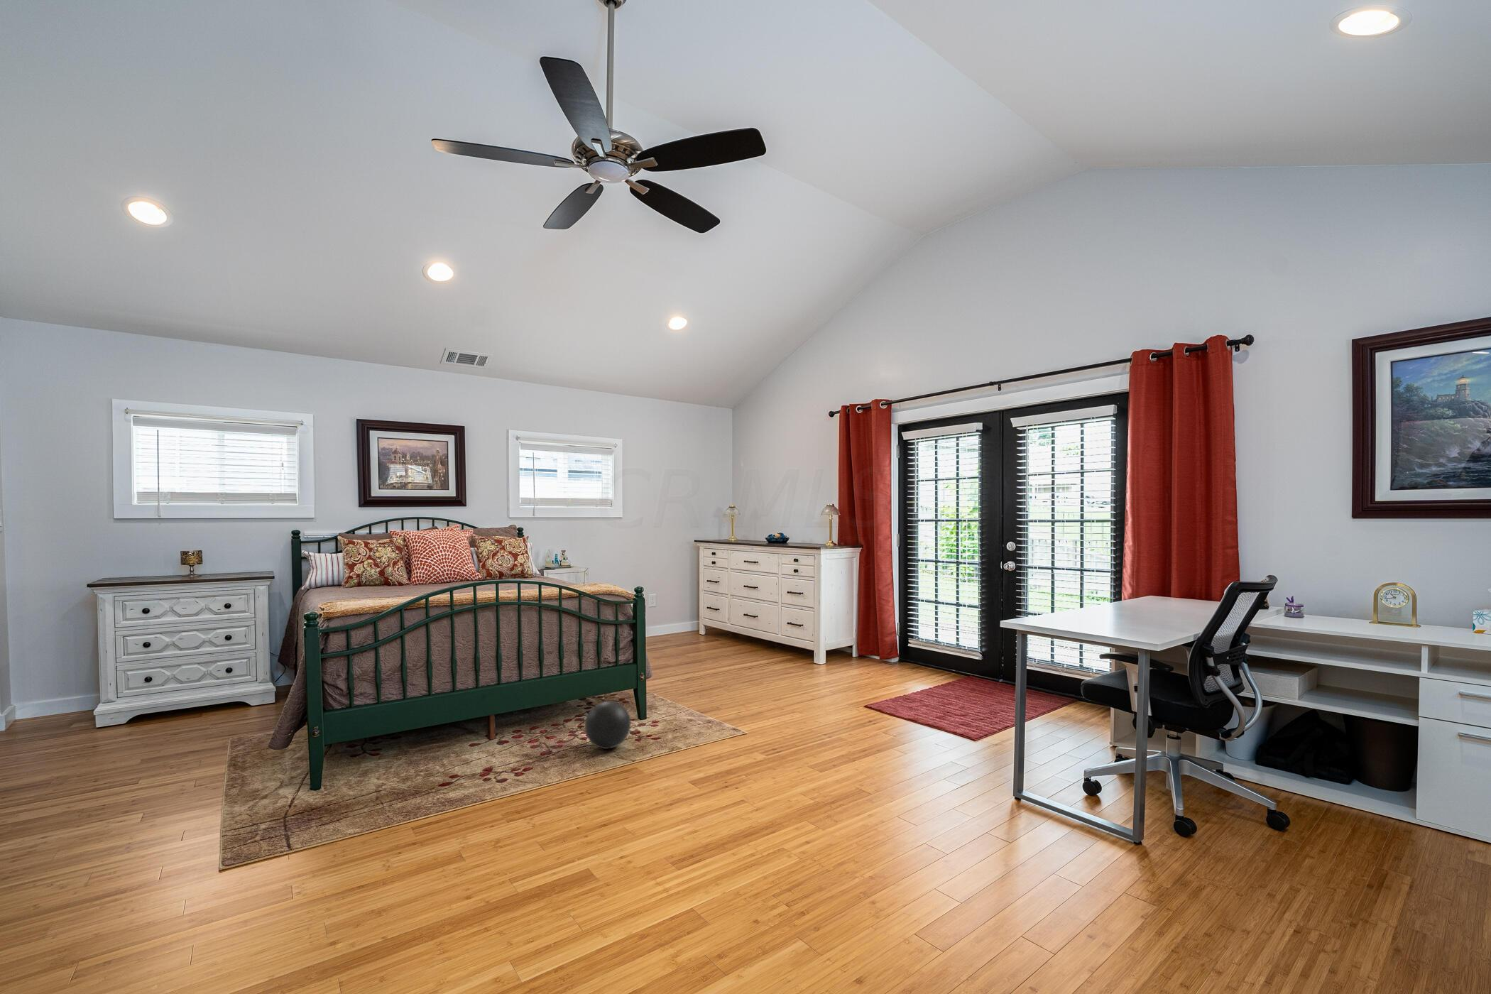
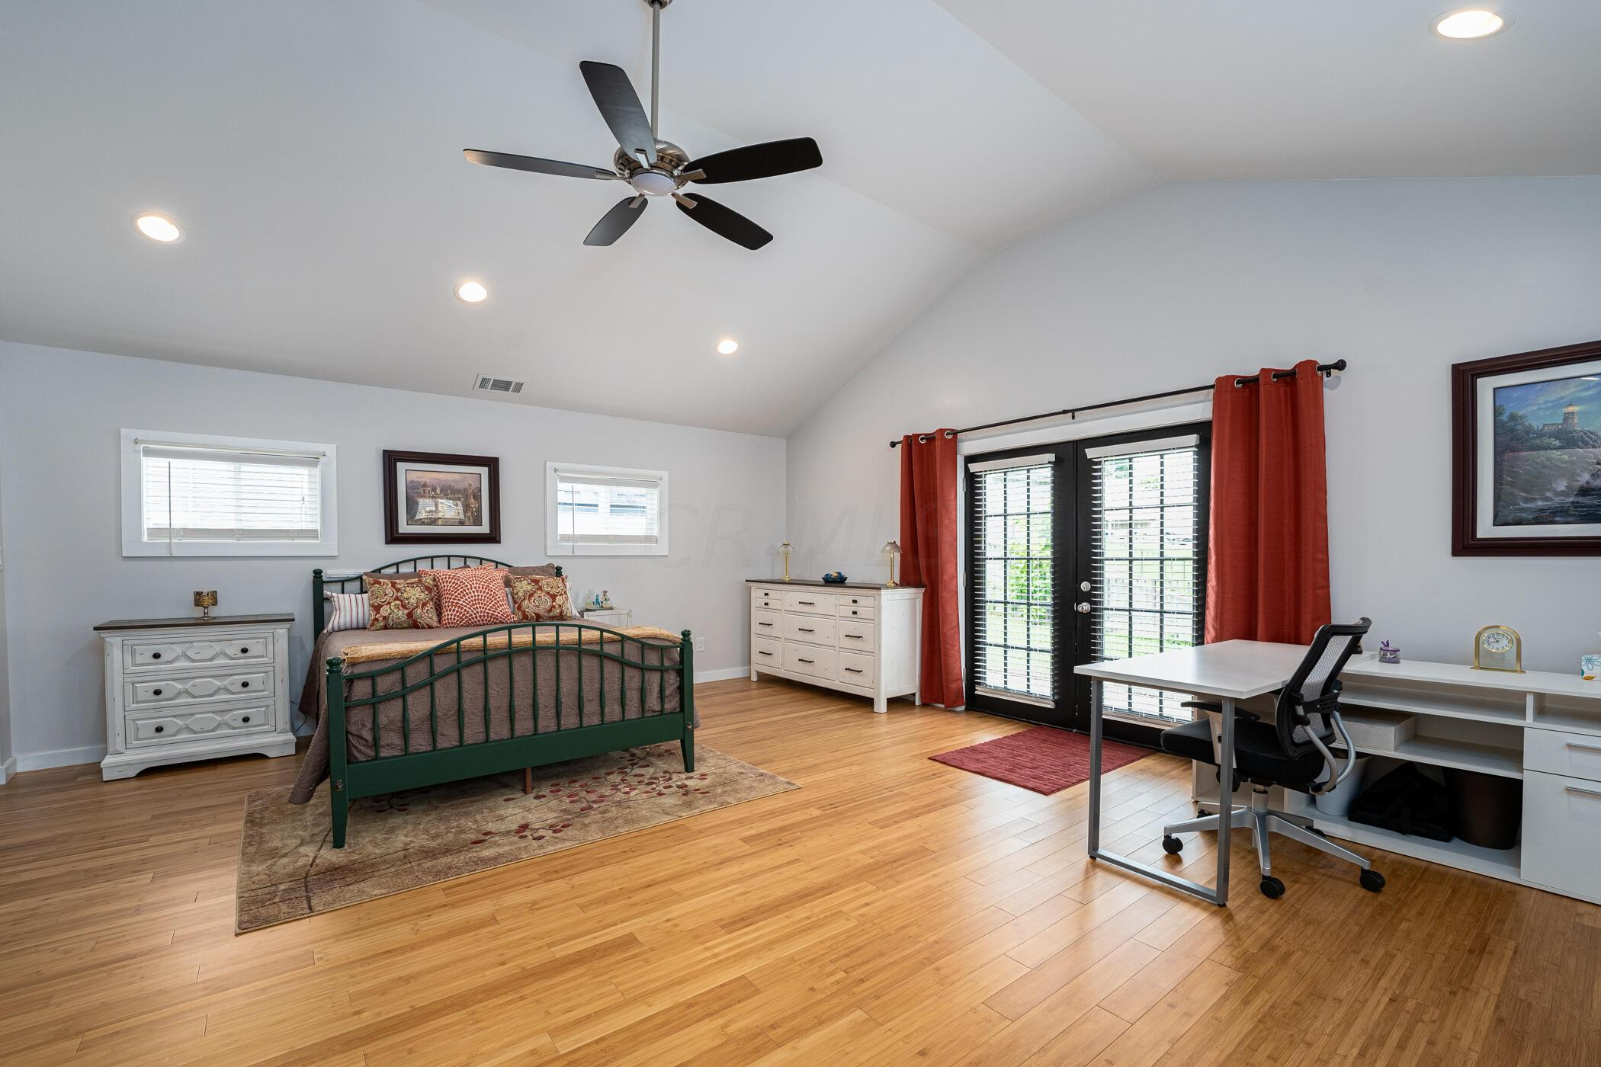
- ball [585,701,631,750]
